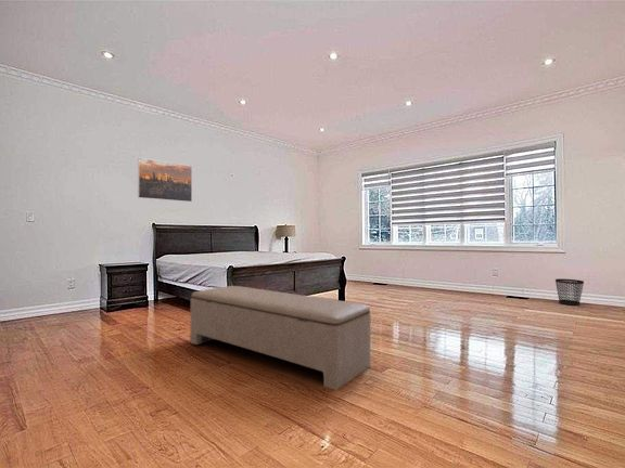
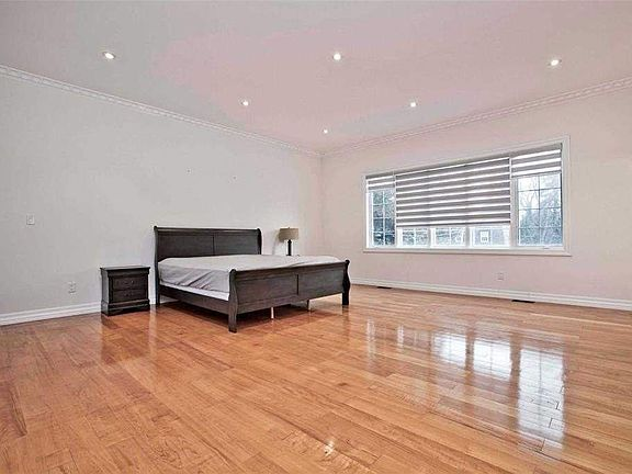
- wastebasket [554,277,585,307]
- bench [189,285,372,391]
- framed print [137,157,193,203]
